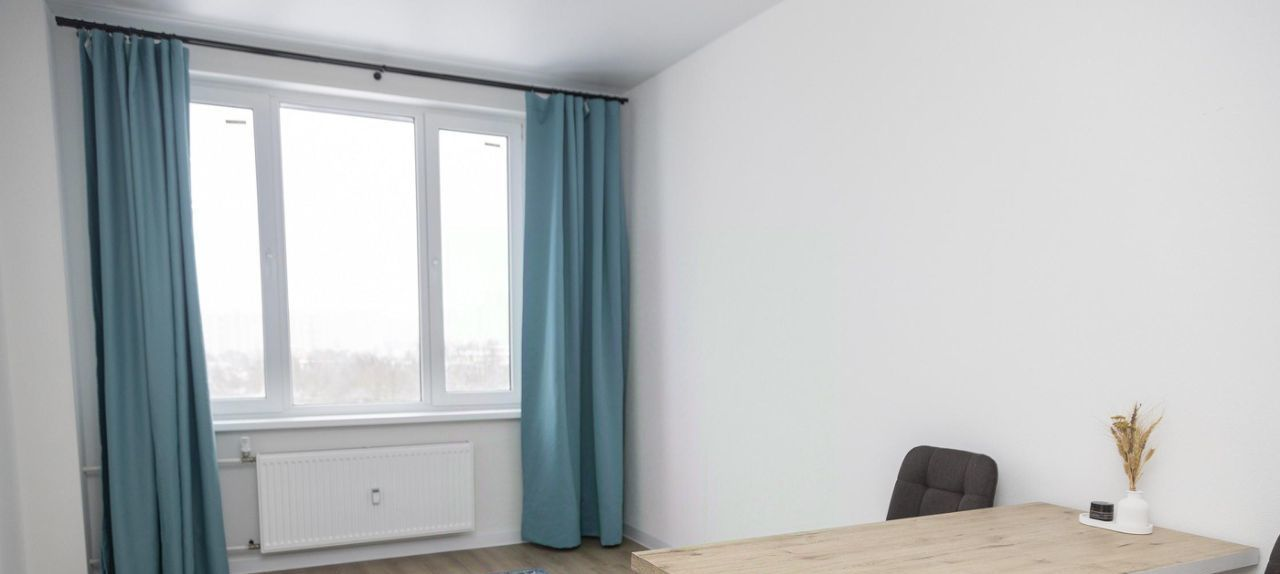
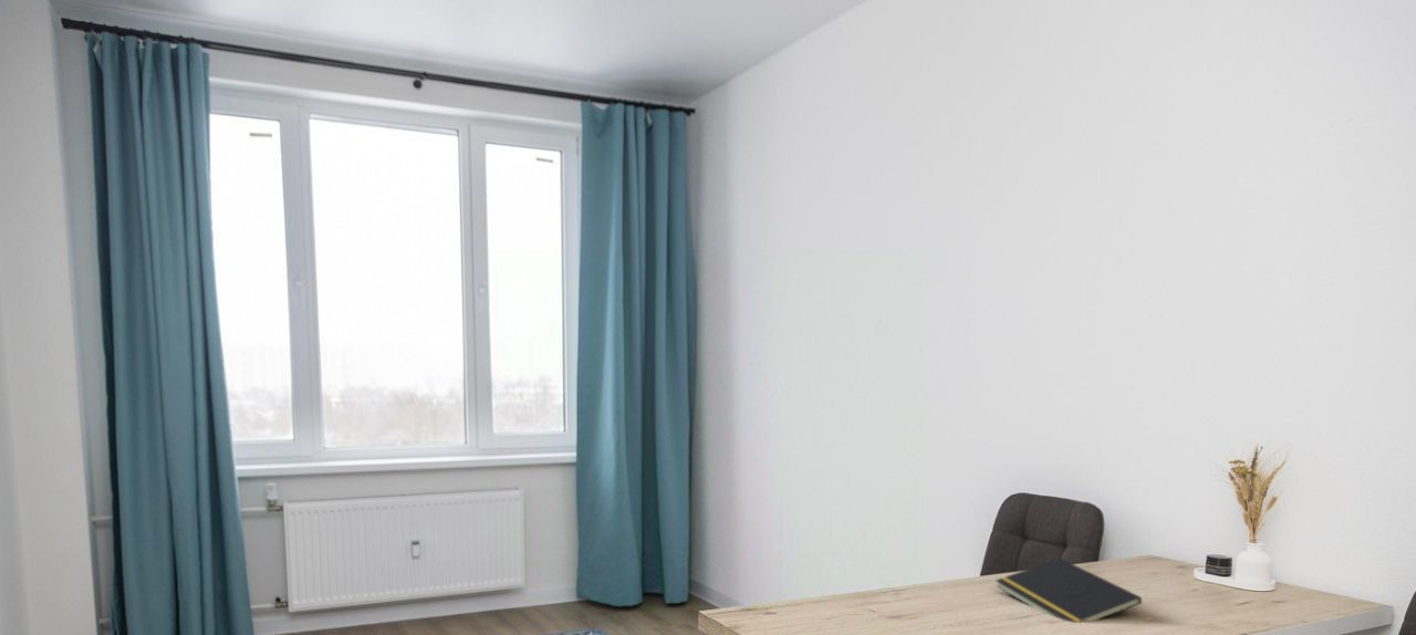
+ notepad [995,556,1143,624]
